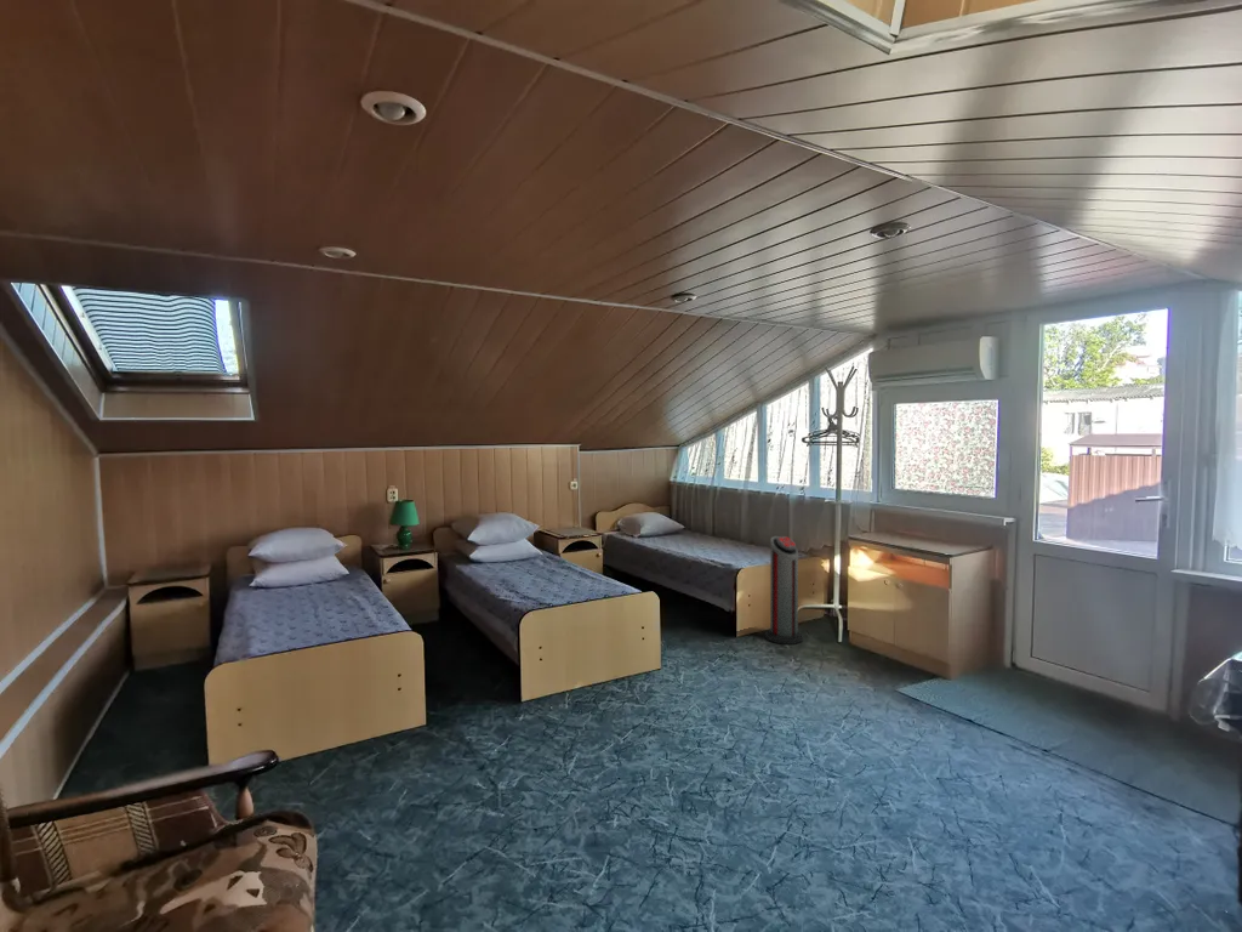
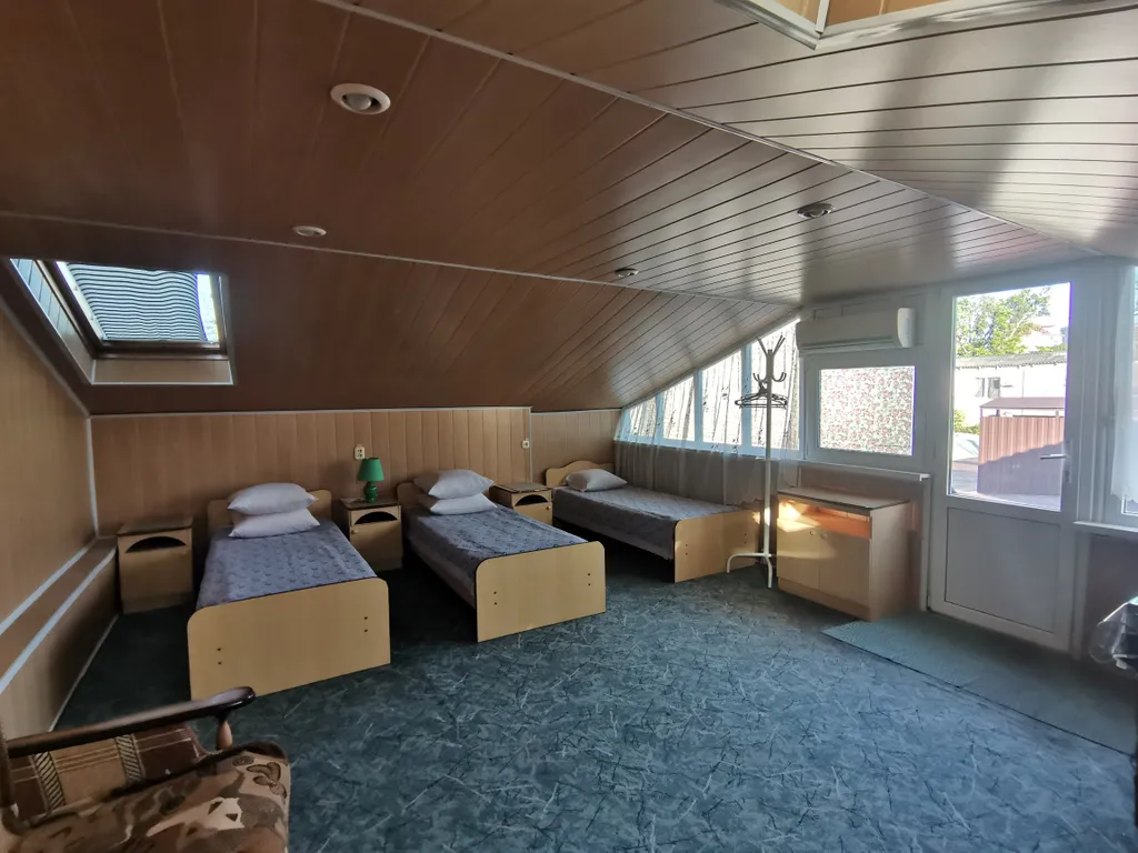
- air purifier [764,535,804,646]
